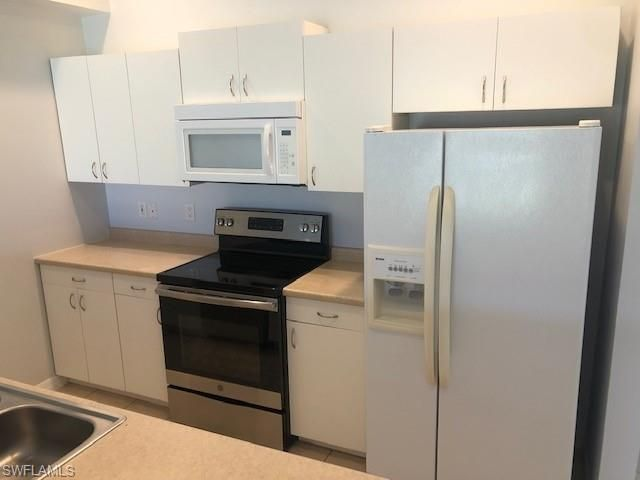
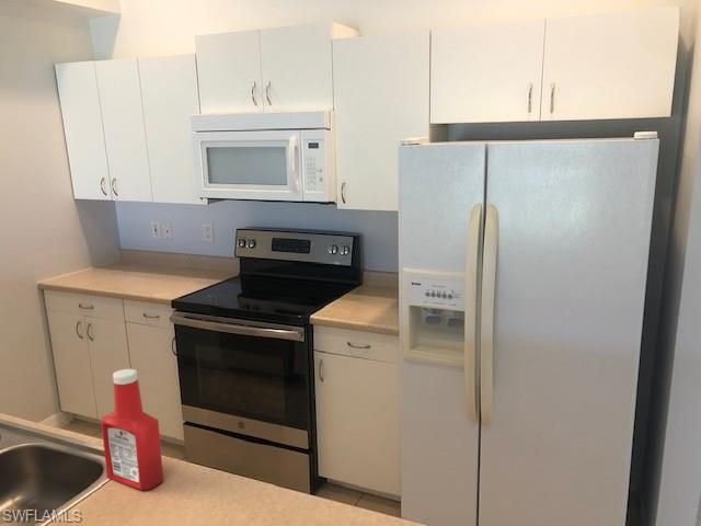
+ soap bottle [100,368,164,491]
